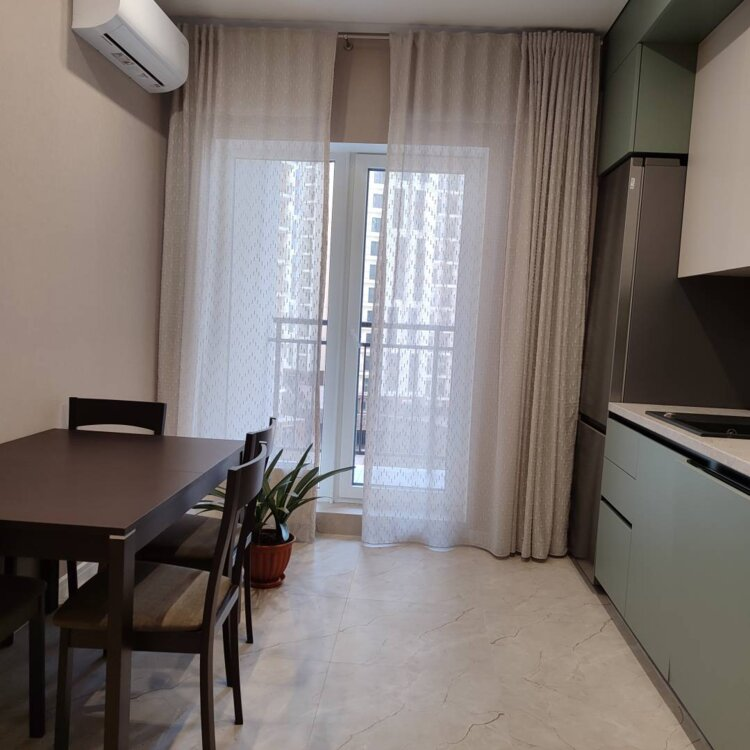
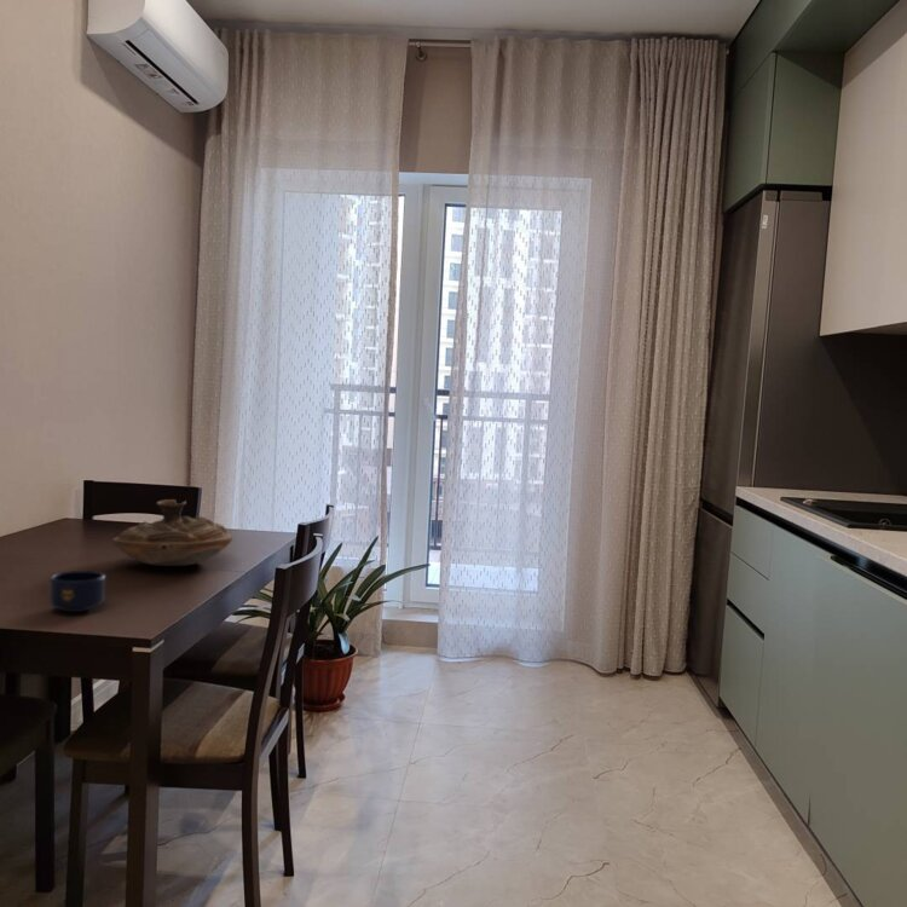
+ mug [48,570,106,613]
+ decorative bowl [111,498,233,567]
